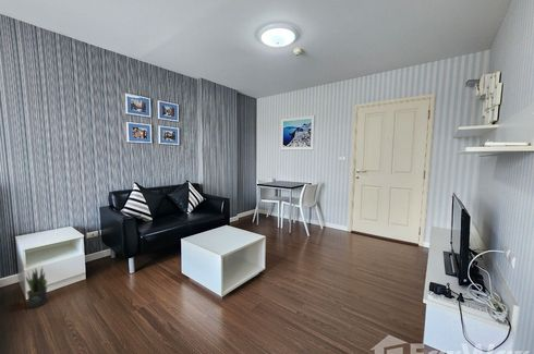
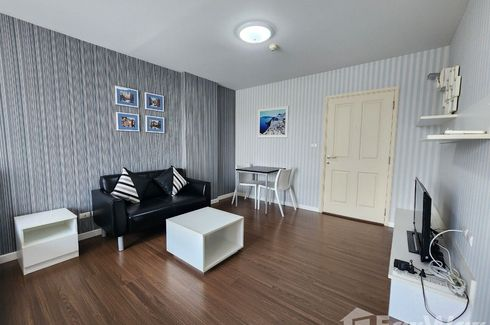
- potted plant [25,266,49,309]
